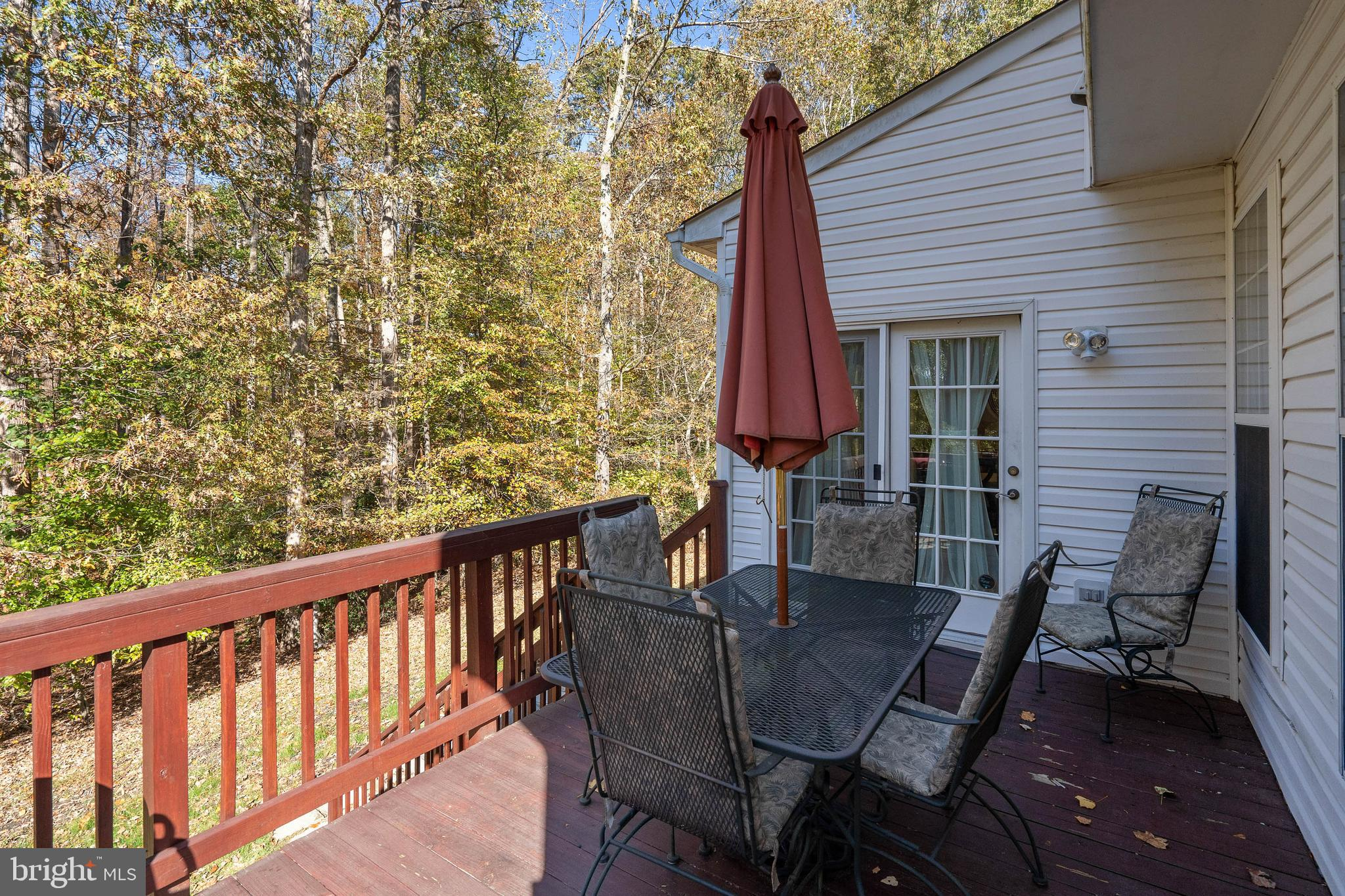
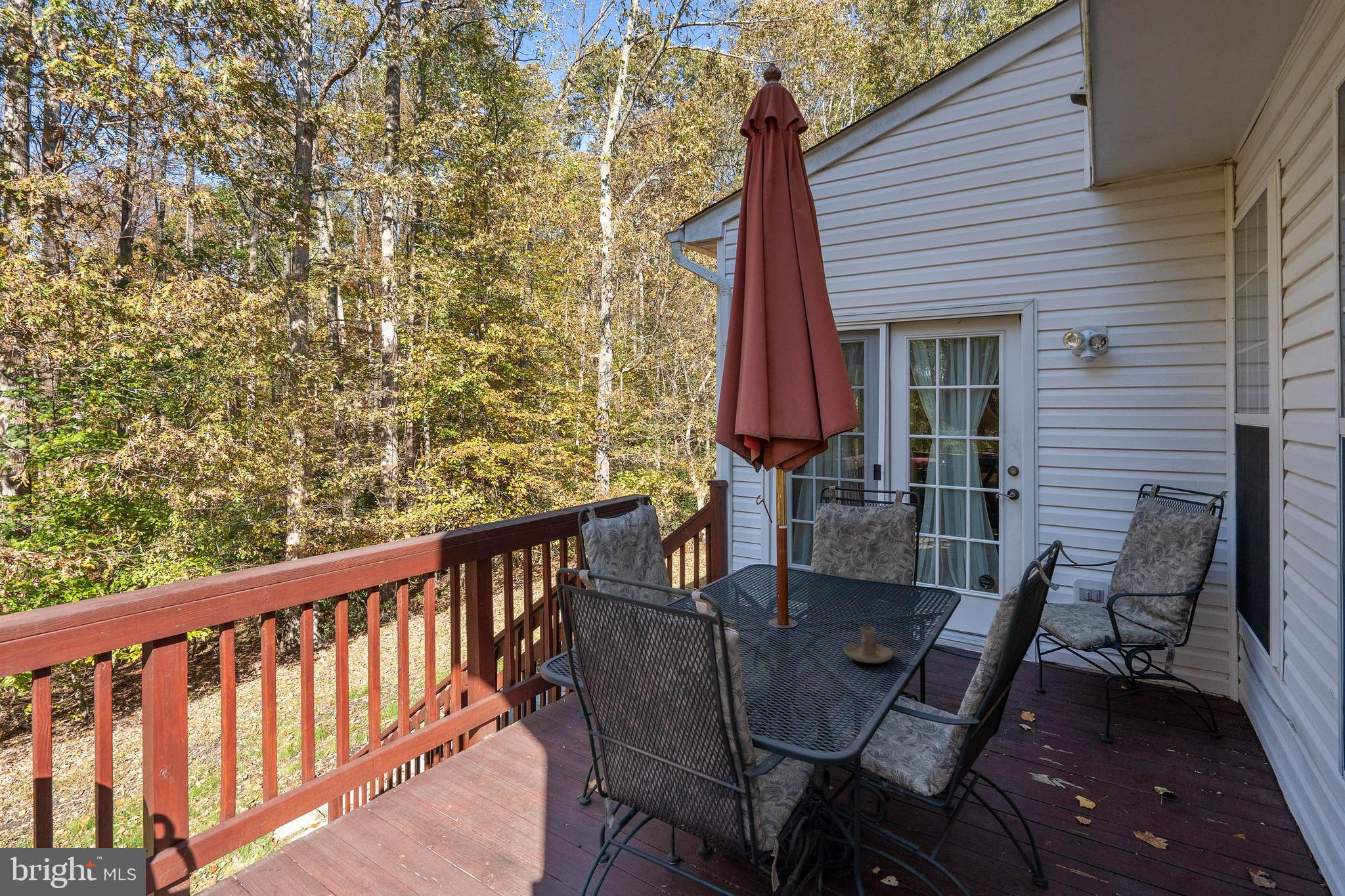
+ candle holder [843,626,906,664]
